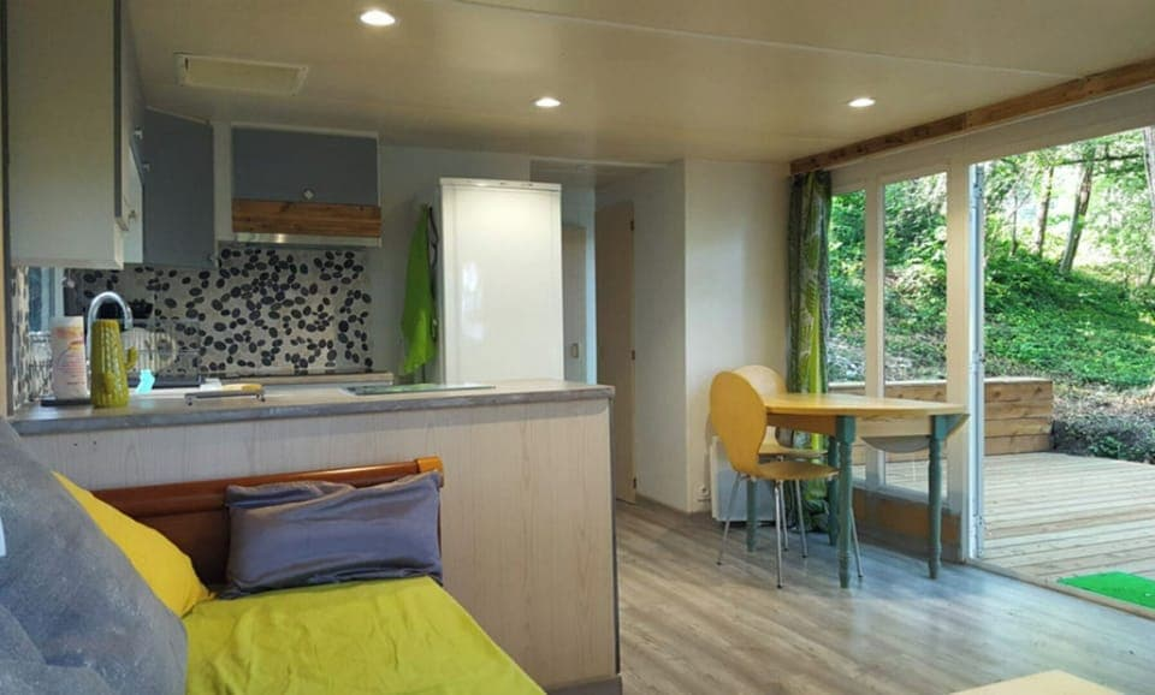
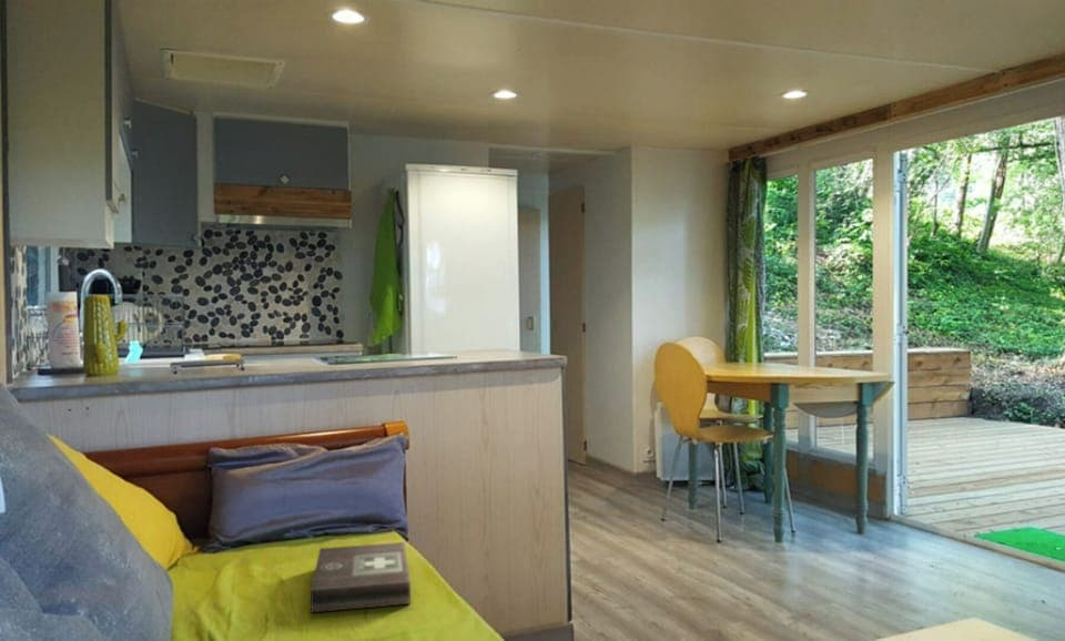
+ first aid kit [310,541,412,614]
